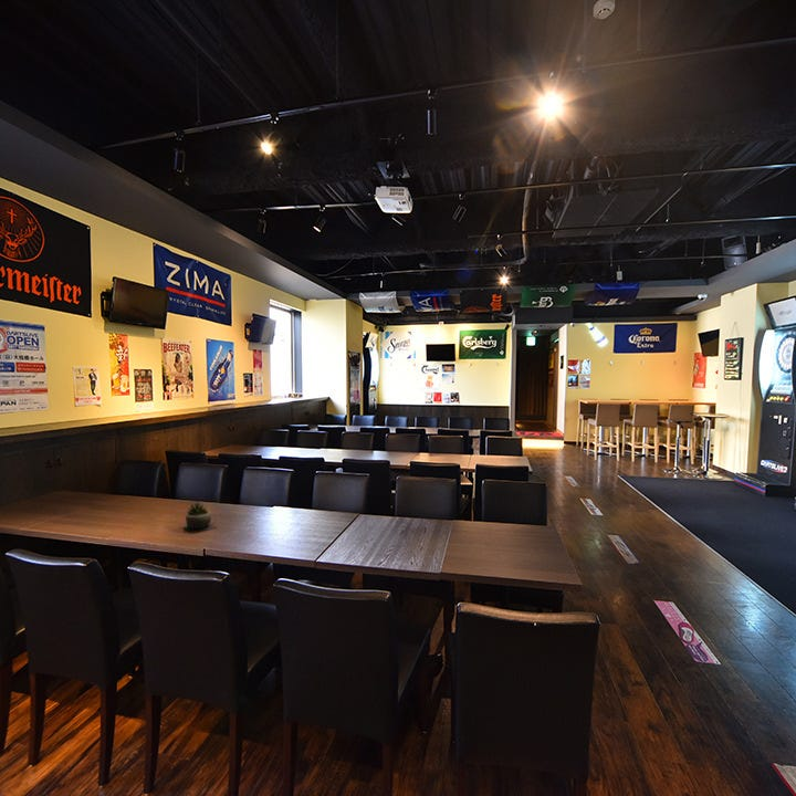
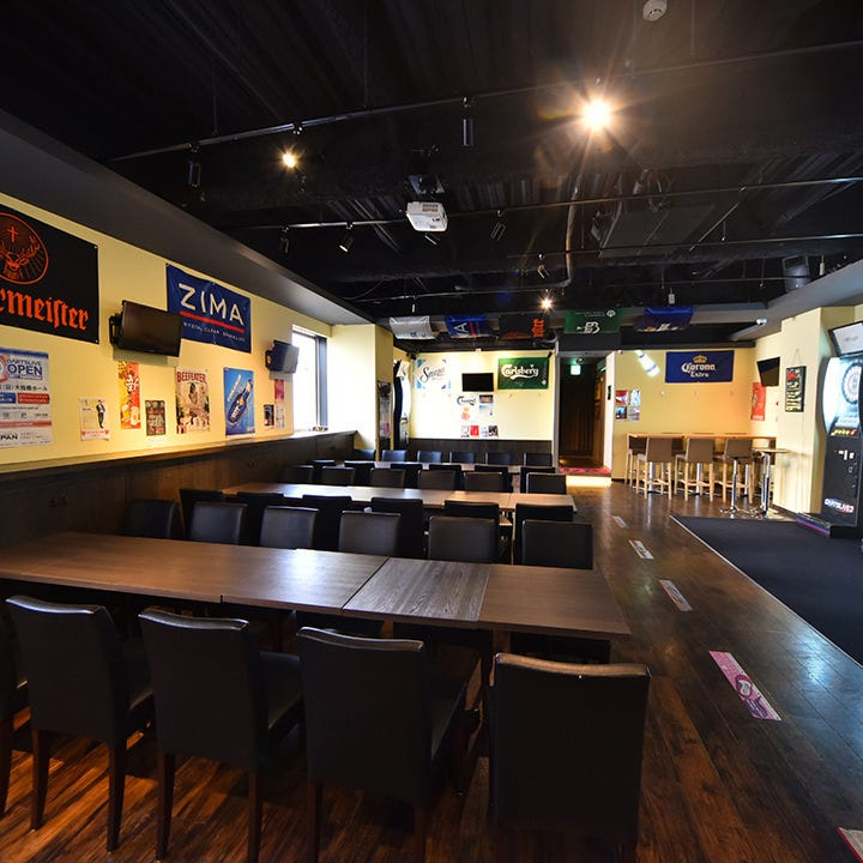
- succulent plant [181,501,217,535]
